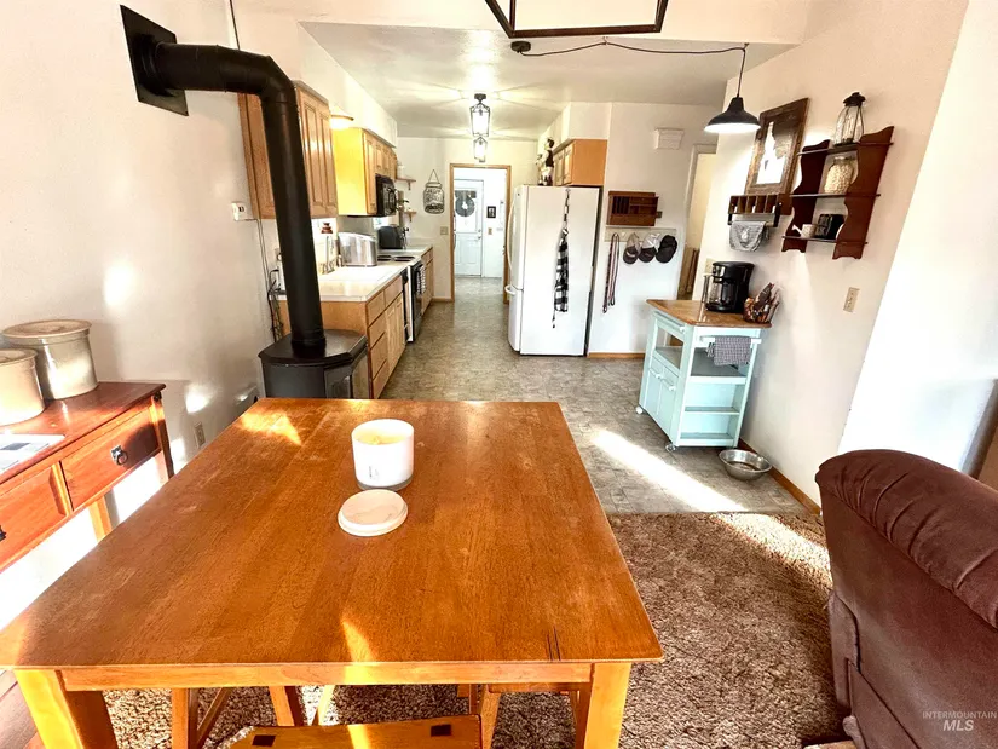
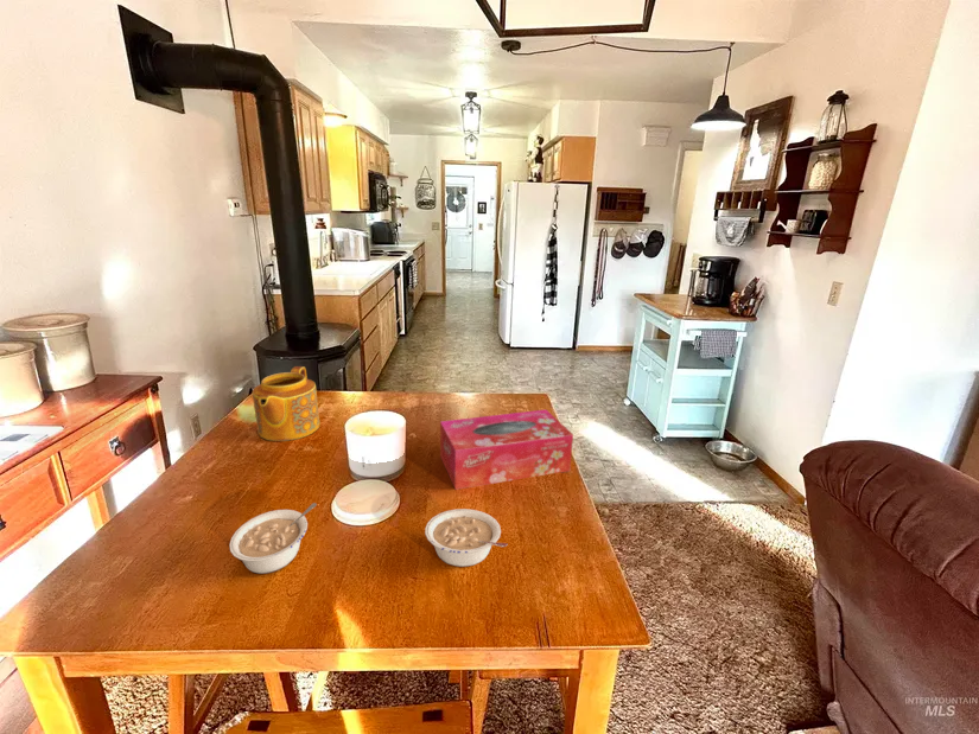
+ teapot [252,365,322,442]
+ legume [229,502,318,575]
+ legume [424,508,509,568]
+ tissue box [439,409,574,491]
